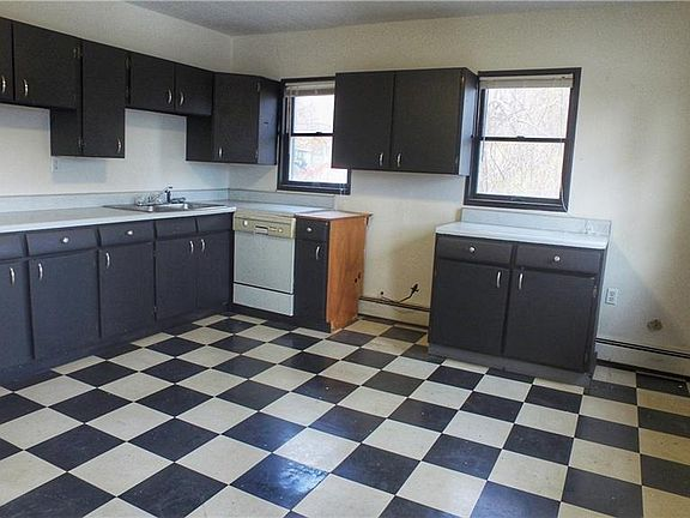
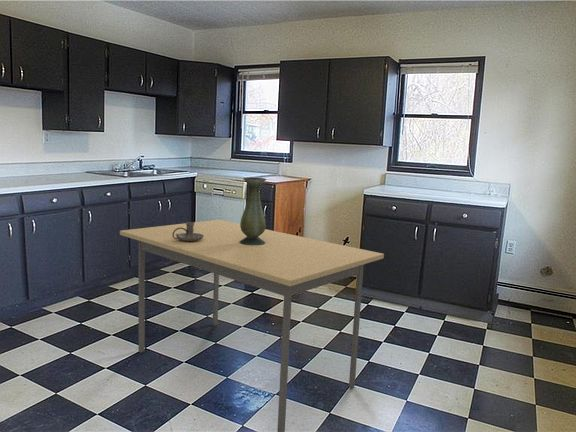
+ candle holder [173,221,204,241]
+ dining table [119,219,385,432]
+ vase [239,176,267,245]
